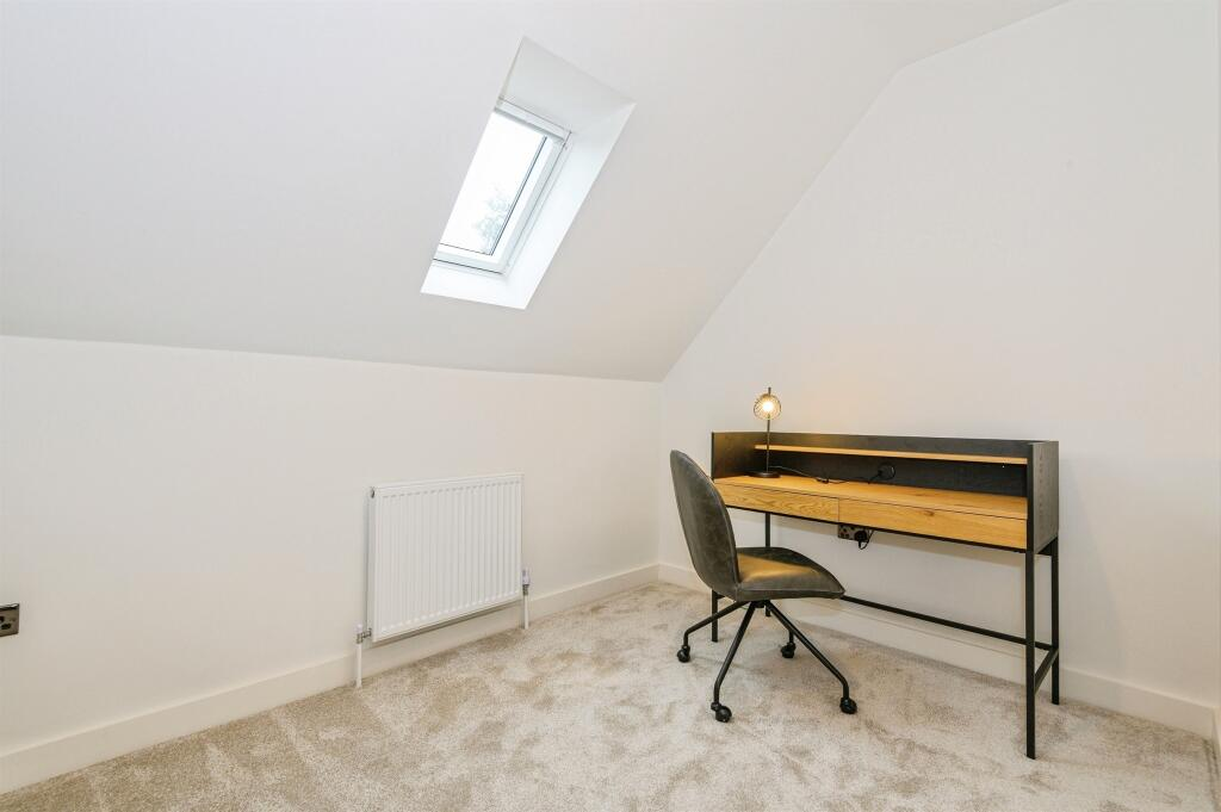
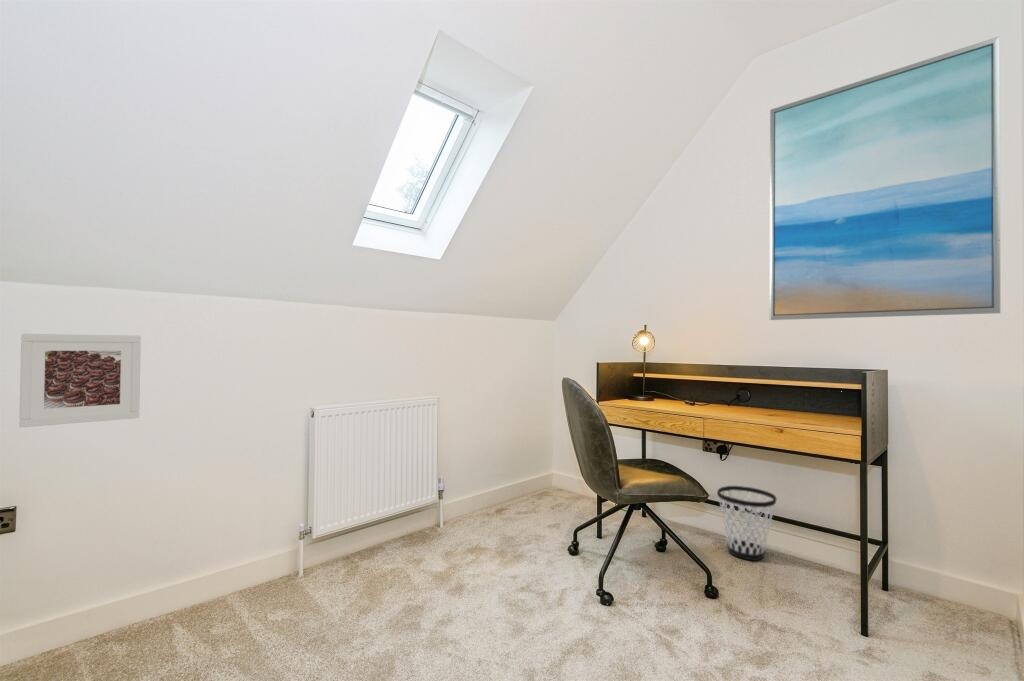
+ wall art [769,35,1001,321]
+ wastebasket [716,485,778,562]
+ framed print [18,333,142,428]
